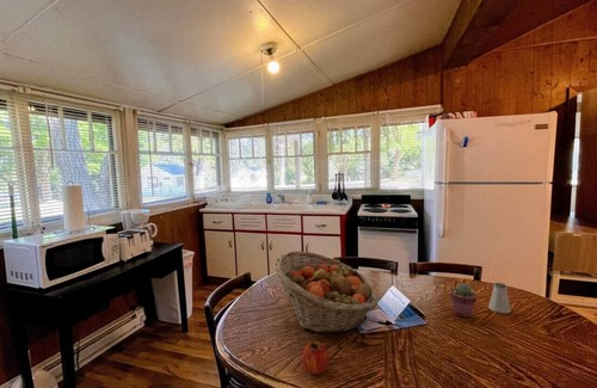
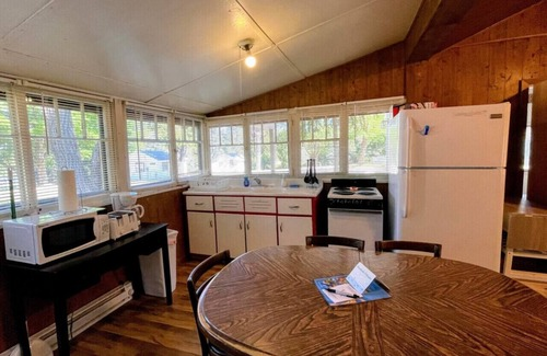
- fruit basket [273,251,378,334]
- saltshaker [487,282,512,314]
- fruit [301,340,330,376]
- potted succulent [449,283,478,319]
